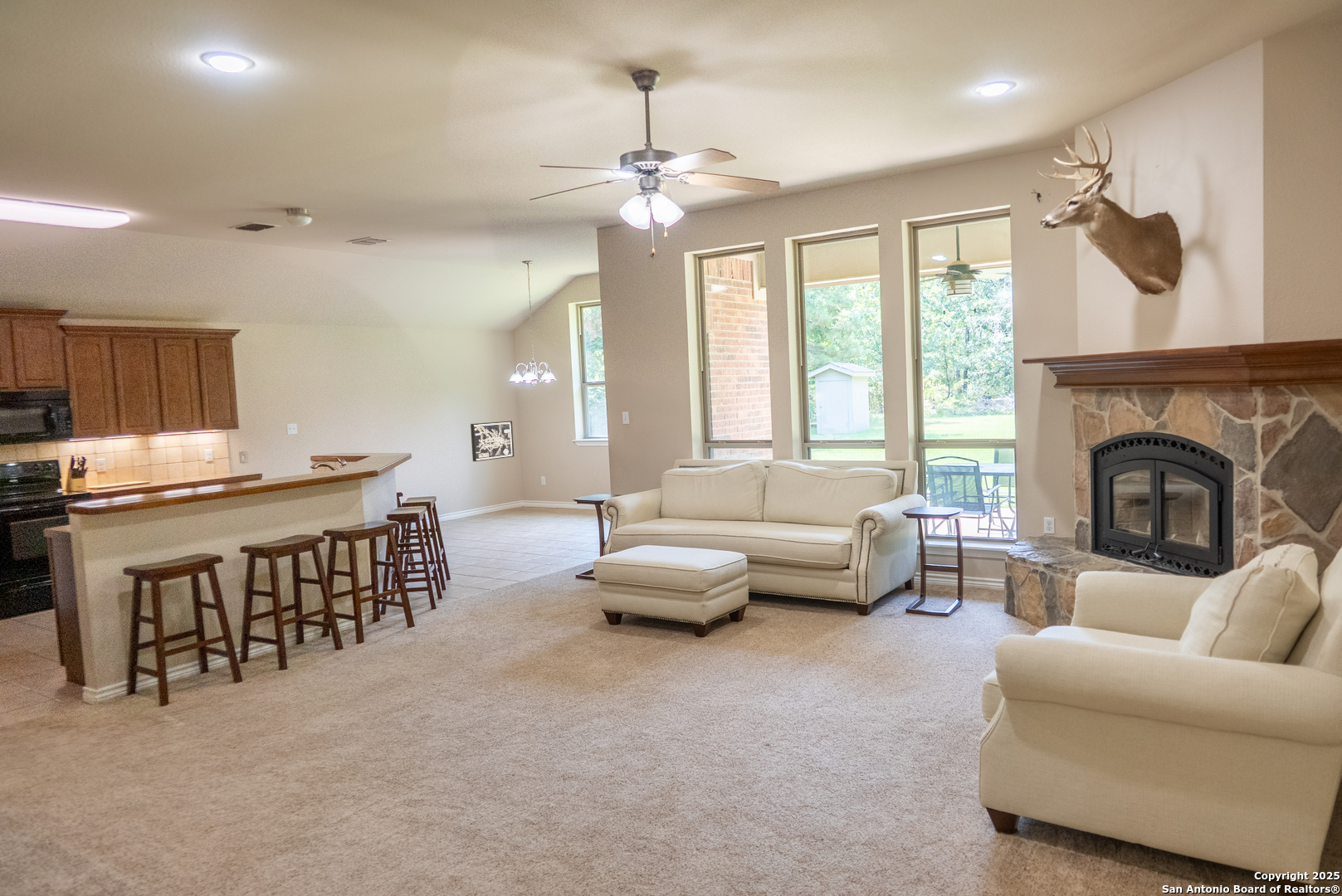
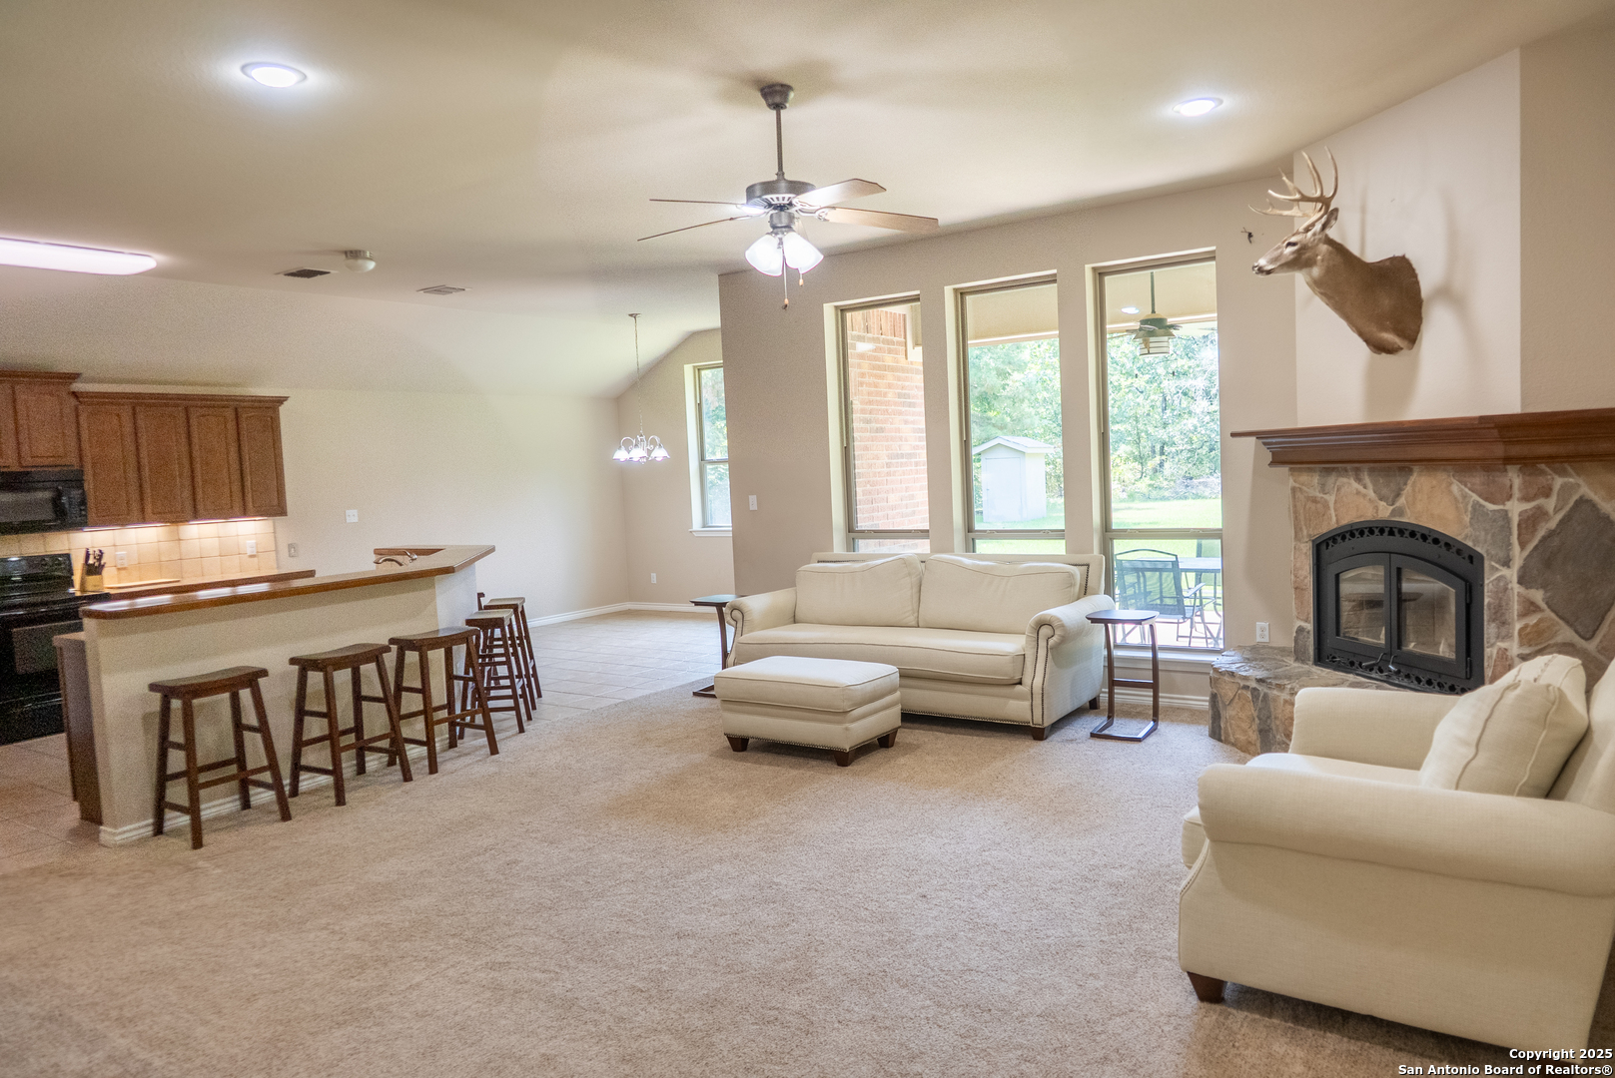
- wall art [470,420,515,462]
